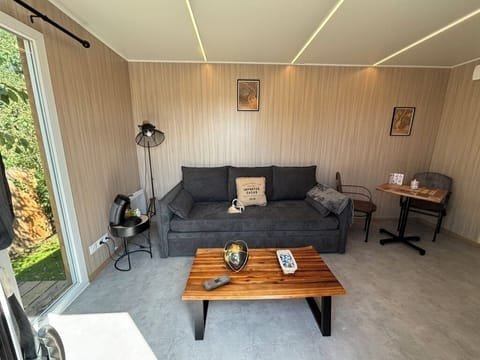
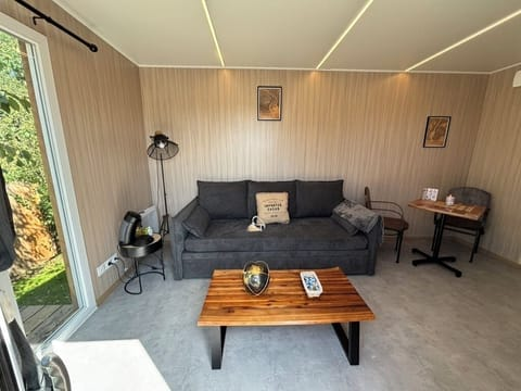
- remote control [203,274,231,291]
